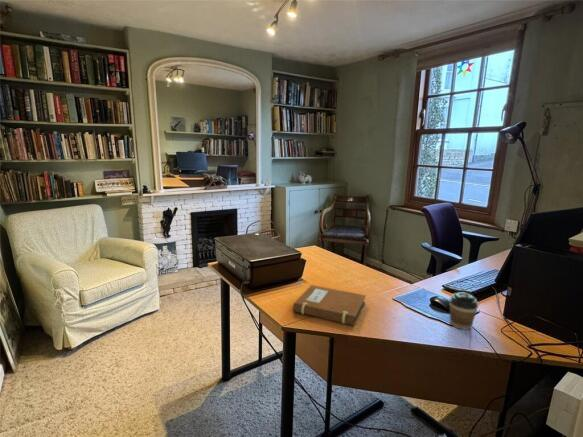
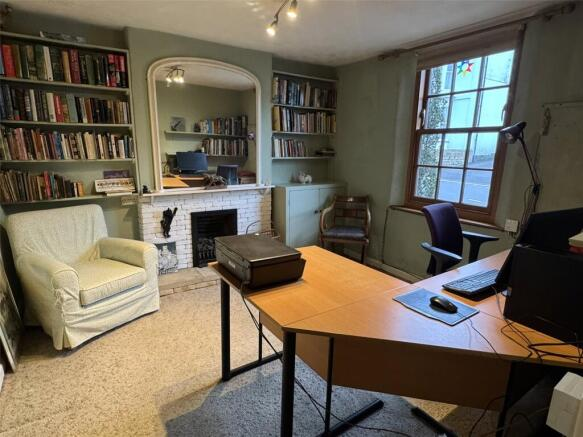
- coffee cup [449,291,480,331]
- notebook [291,284,367,326]
